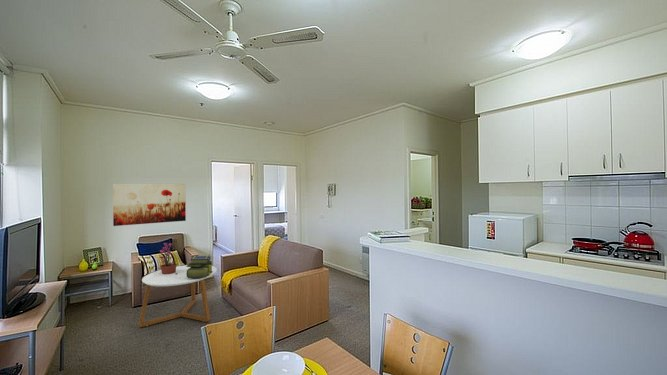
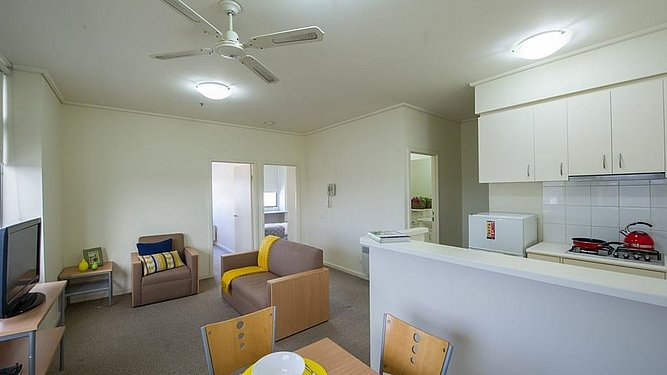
- stack of books [185,255,214,278]
- wall art [112,183,187,227]
- coffee table [138,264,218,328]
- potted plant [158,242,178,274]
